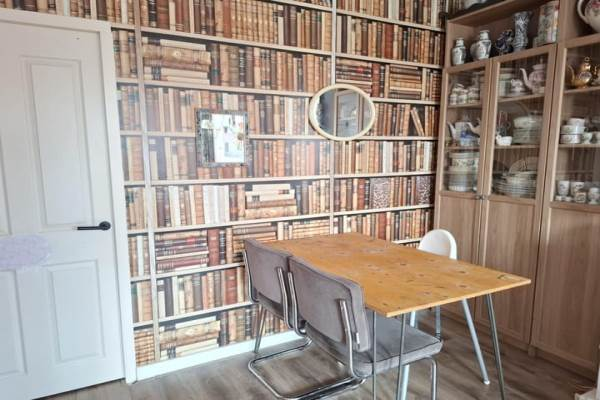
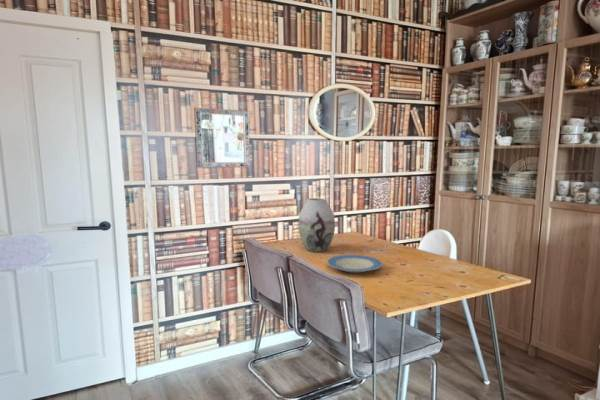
+ vase [297,197,336,253]
+ plate [326,254,384,274]
